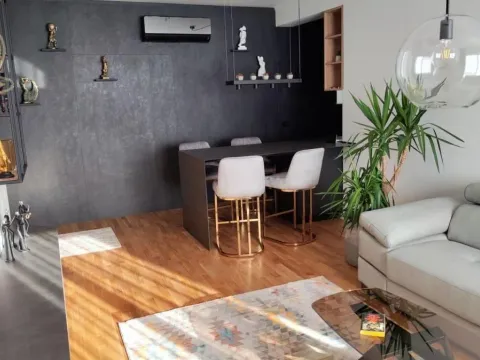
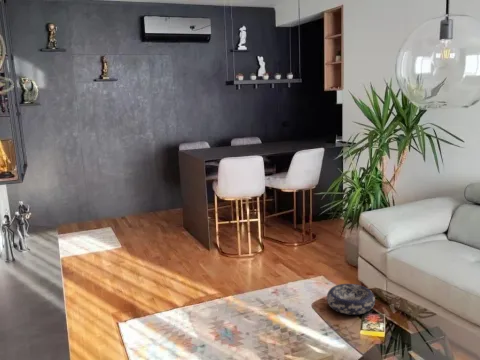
+ decorative bowl [326,283,376,316]
